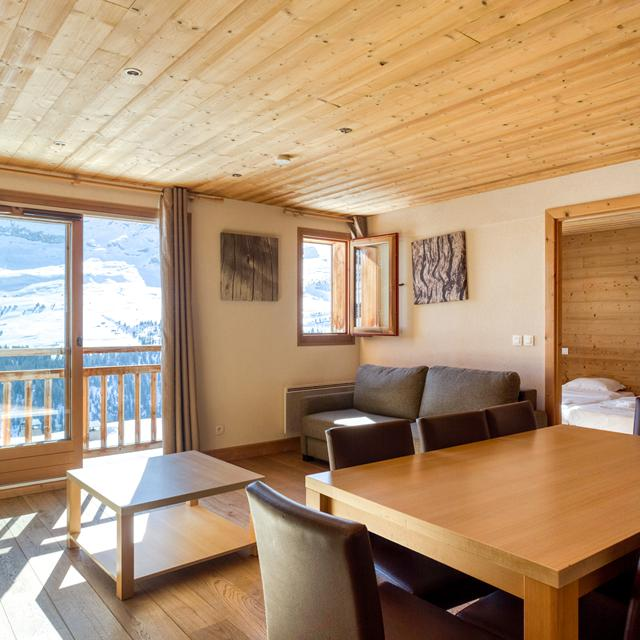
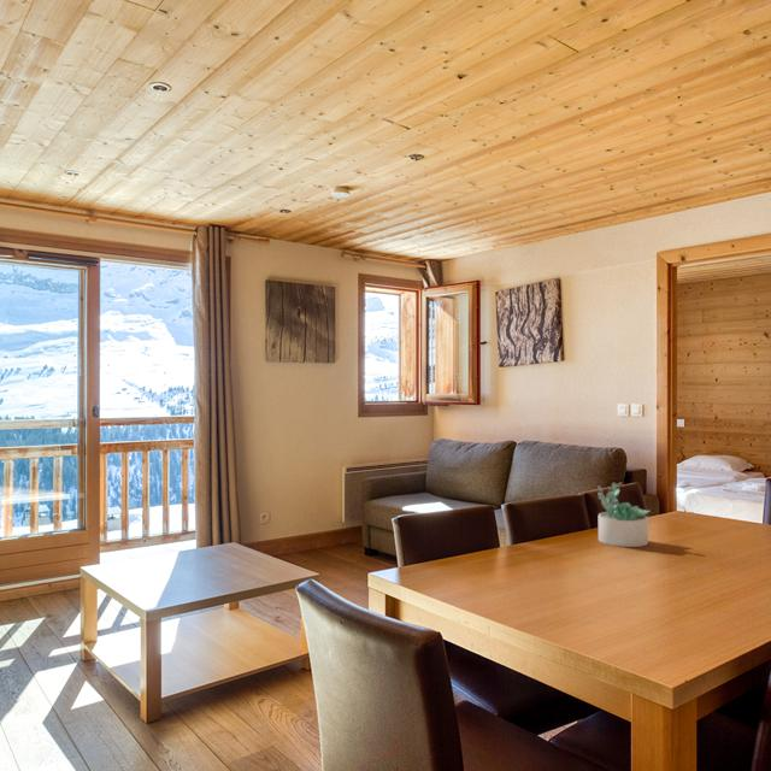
+ succulent plant [596,481,651,548]
